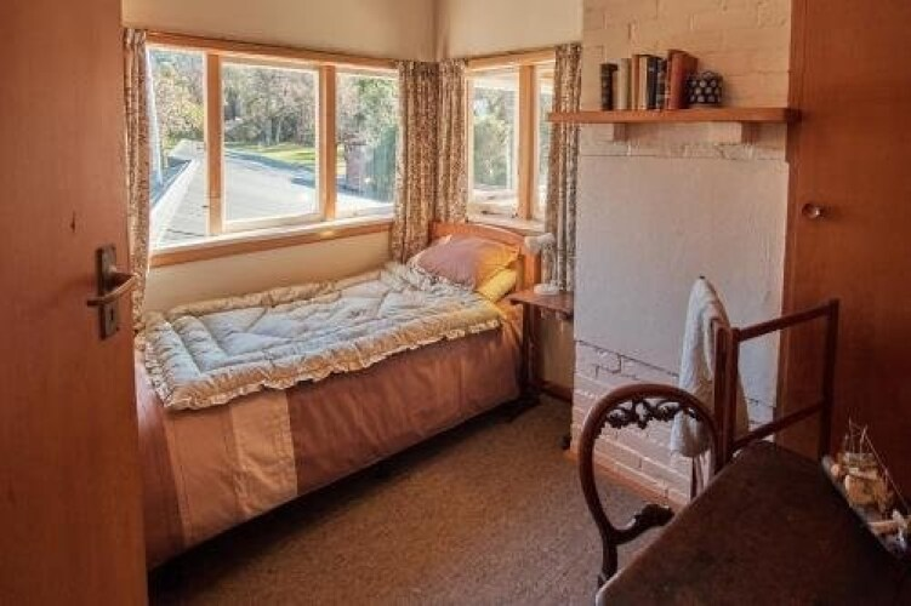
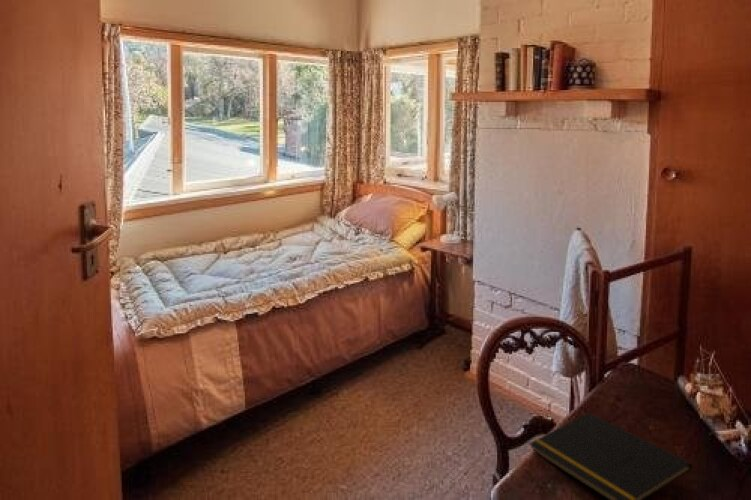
+ notepad [528,412,693,500]
